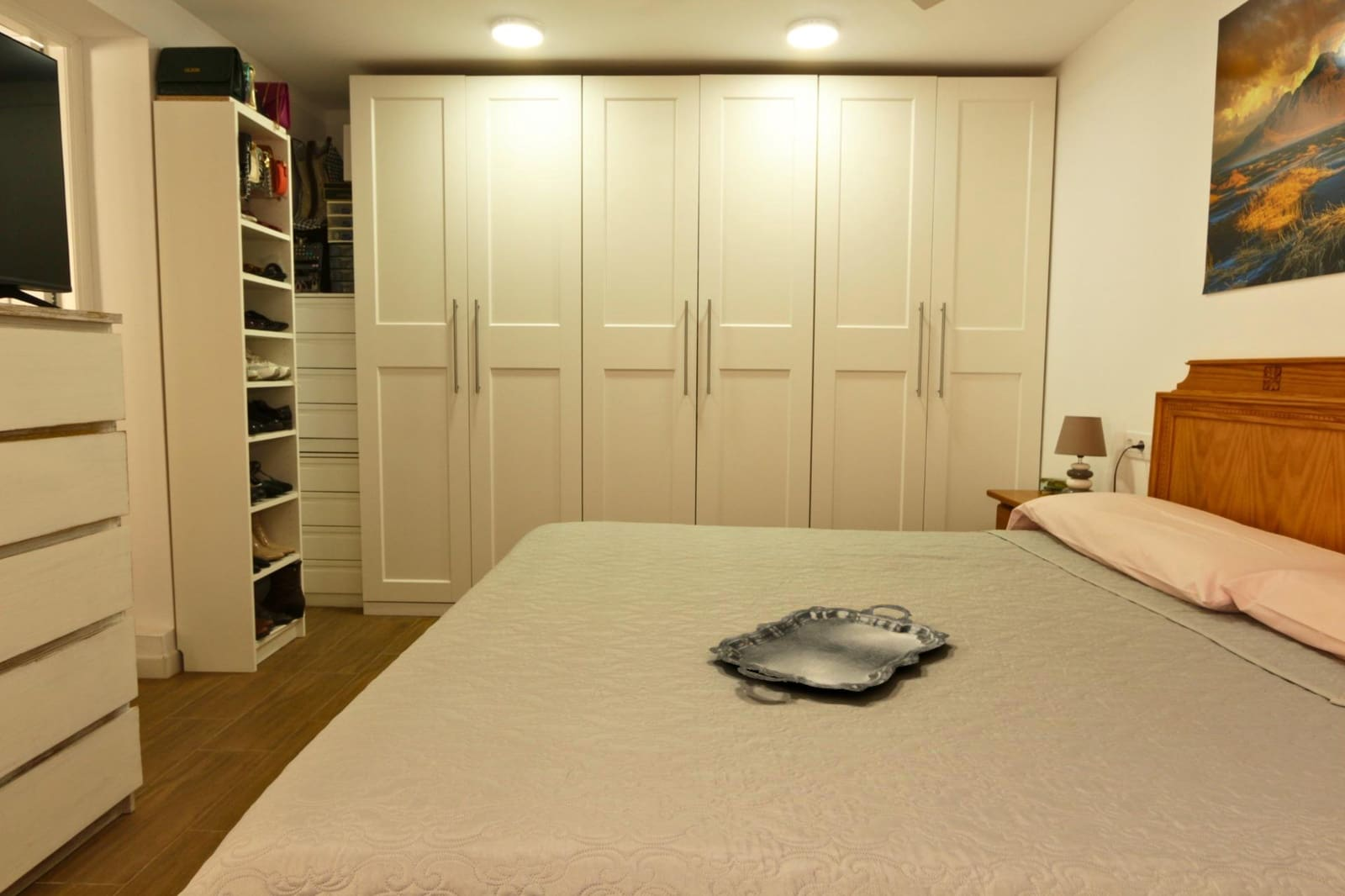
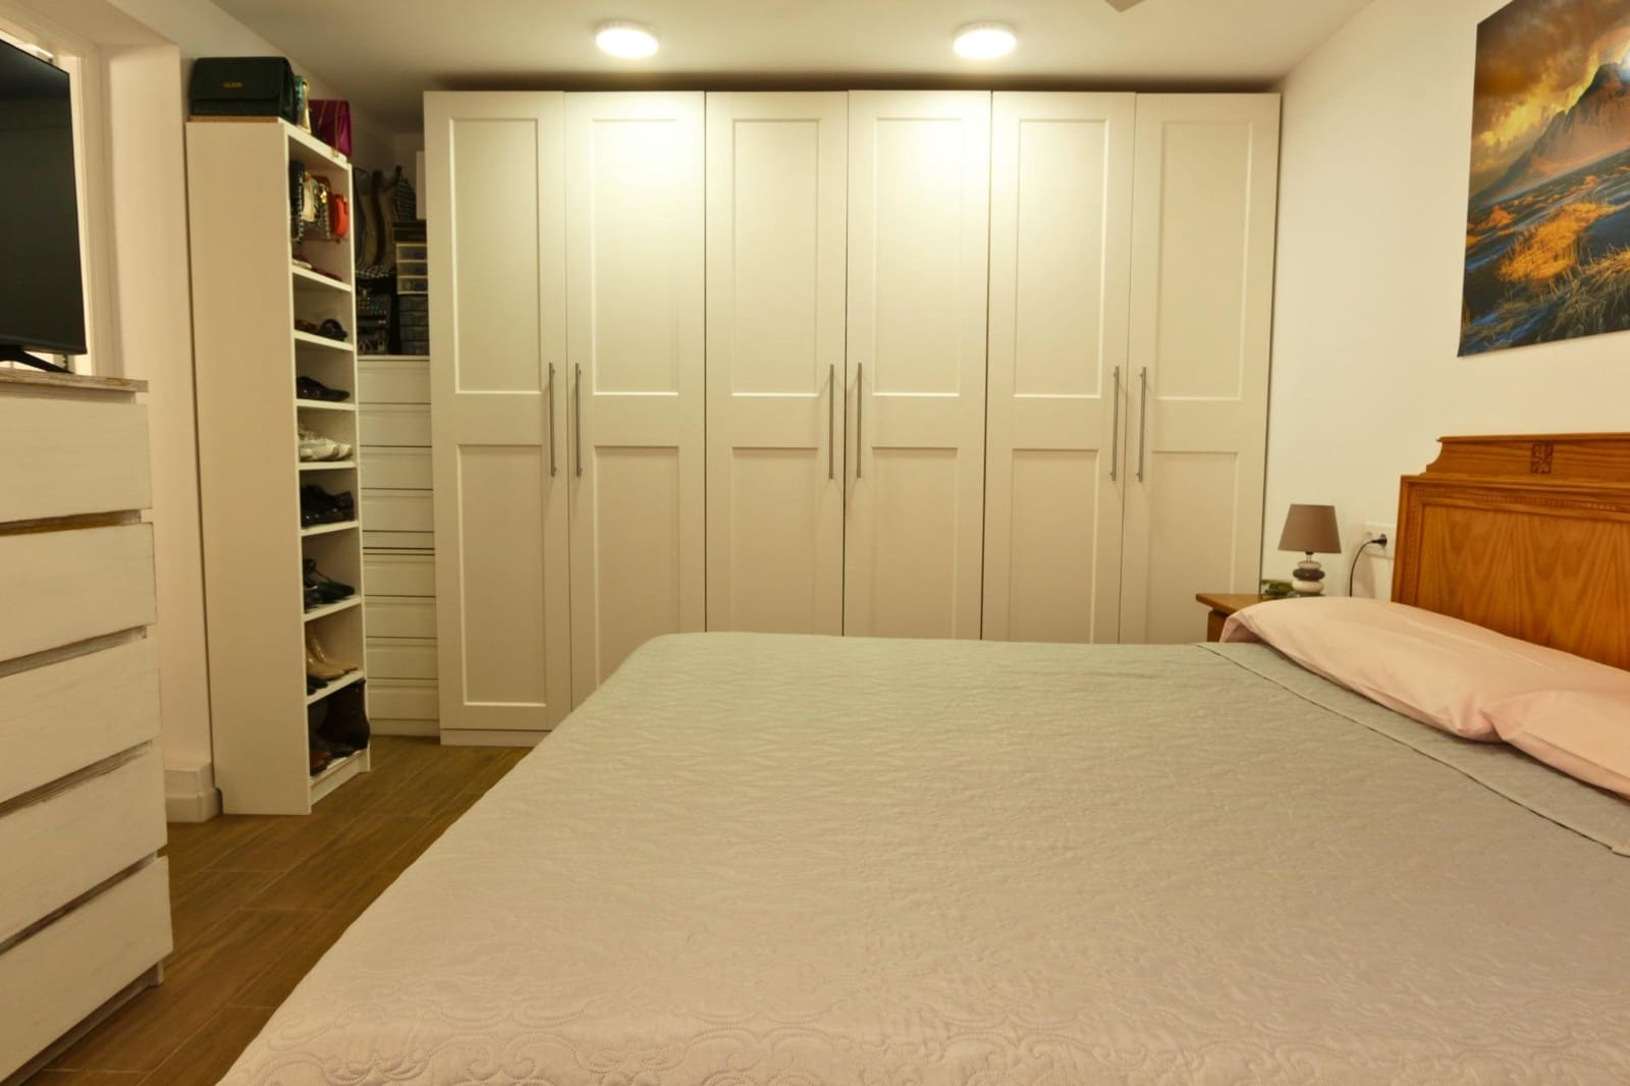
- serving tray [708,603,951,693]
